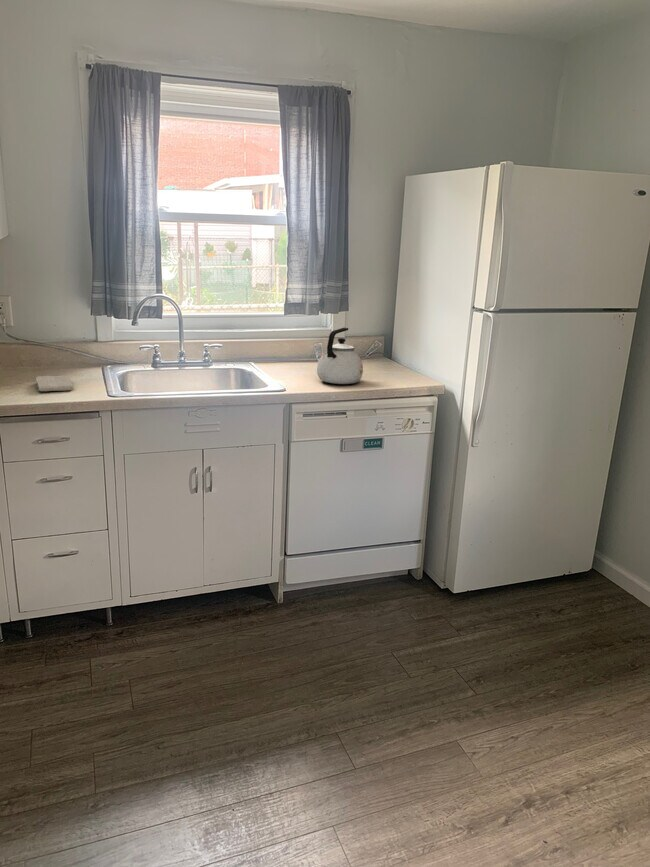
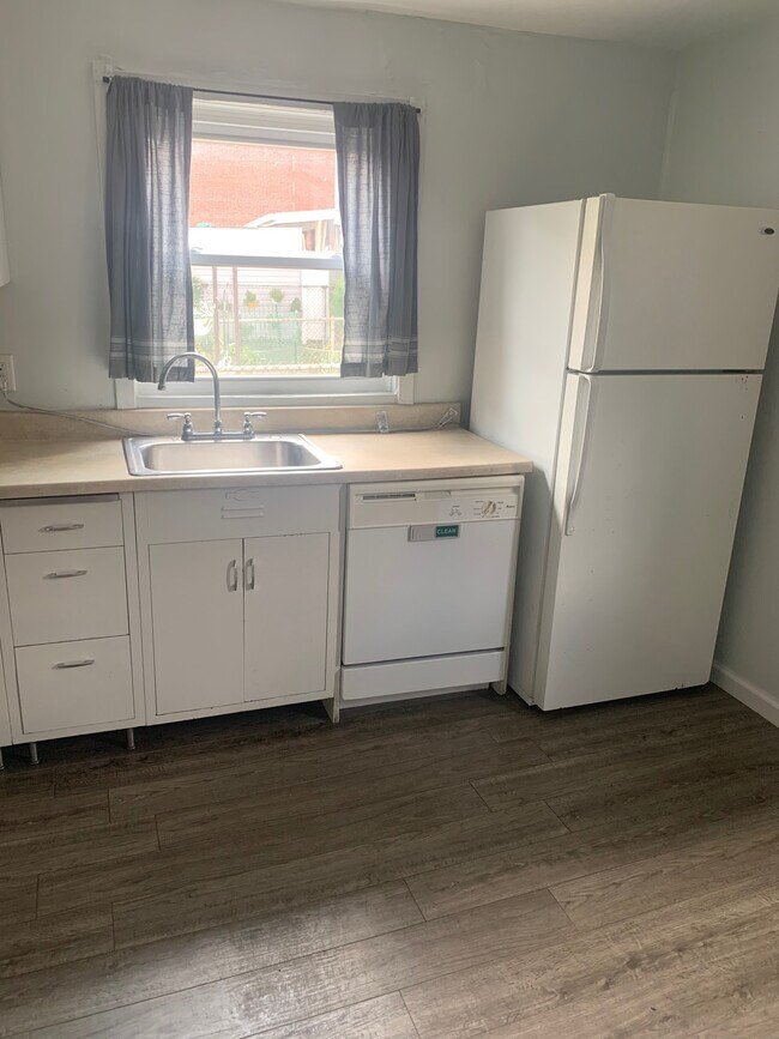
- kettle [316,327,364,385]
- washcloth [35,375,74,392]
